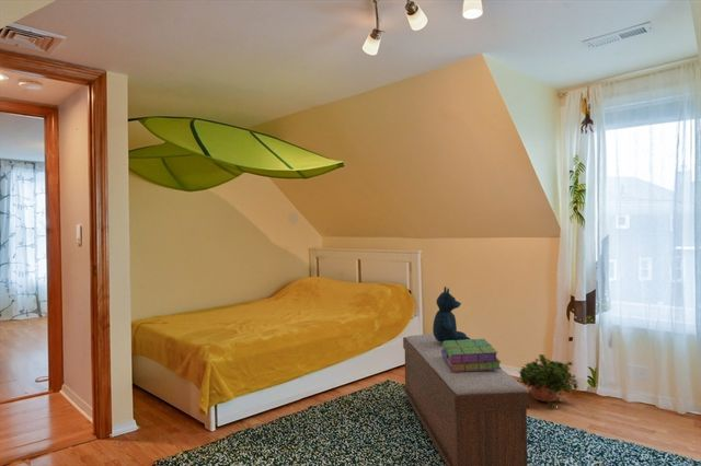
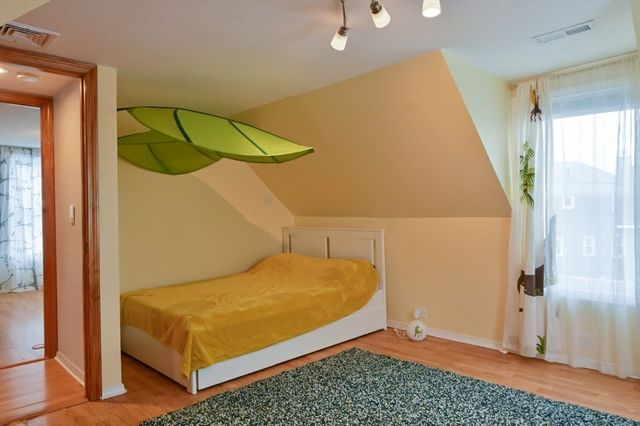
- stuffed bear [432,286,471,342]
- potted plant [516,353,581,409]
- stack of books [441,338,502,372]
- bench [402,333,530,466]
